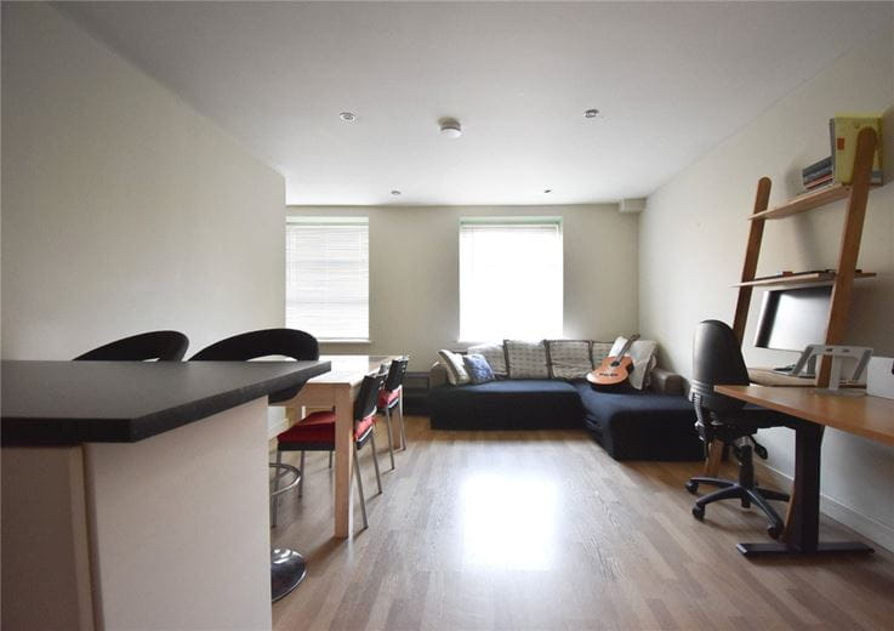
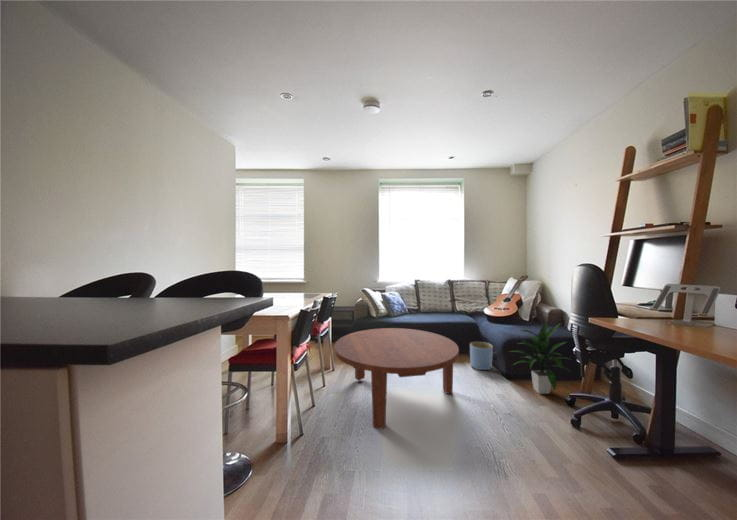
+ indoor plant [508,321,571,395]
+ planter [469,341,494,371]
+ coffee table [333,327,460,430]
